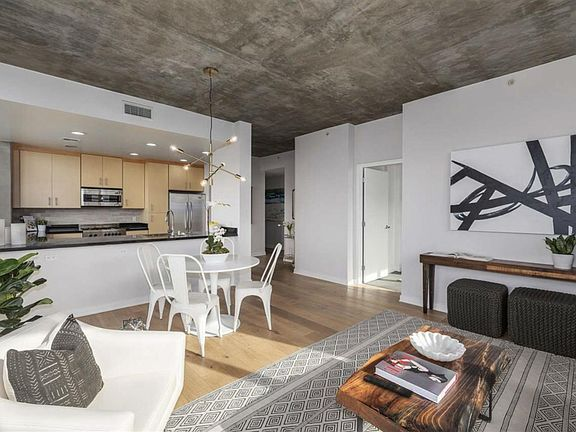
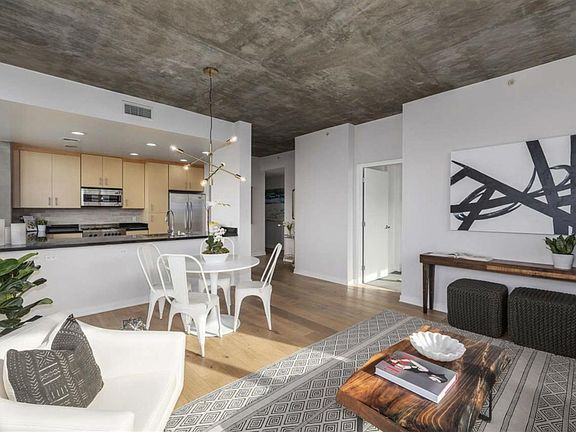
- remote control [362,373,414,399]
